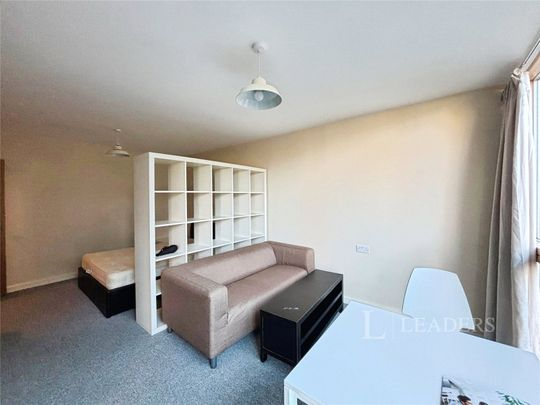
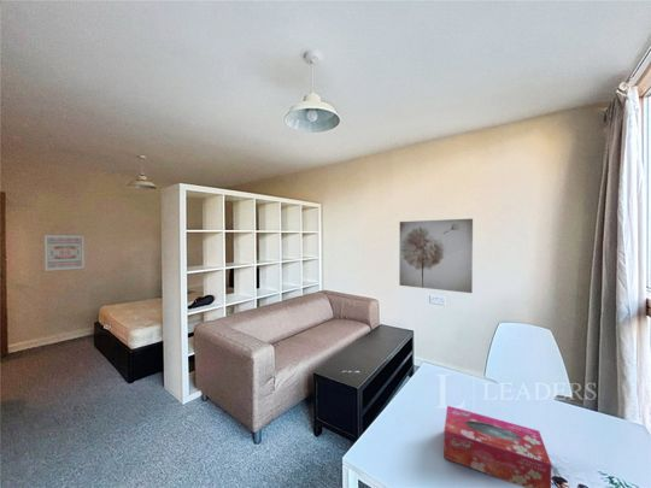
+ wall art [398,217,474,294]
+ tissue box [442,405,552,488]
+ wall art [43,233,86,274]
